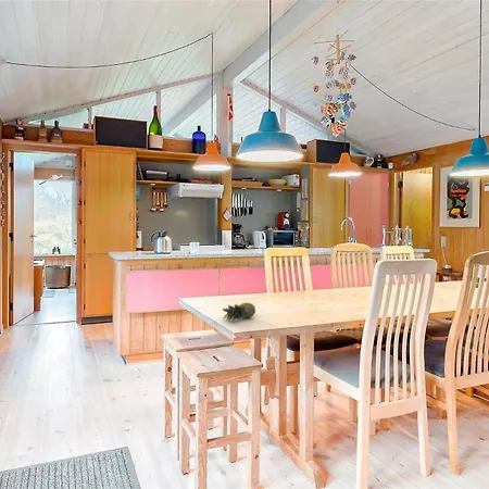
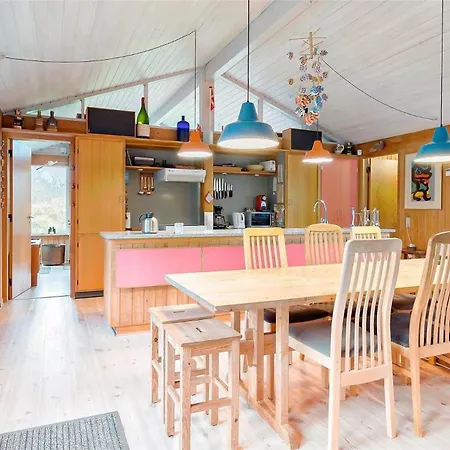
- fruit [221,302,256,323]
